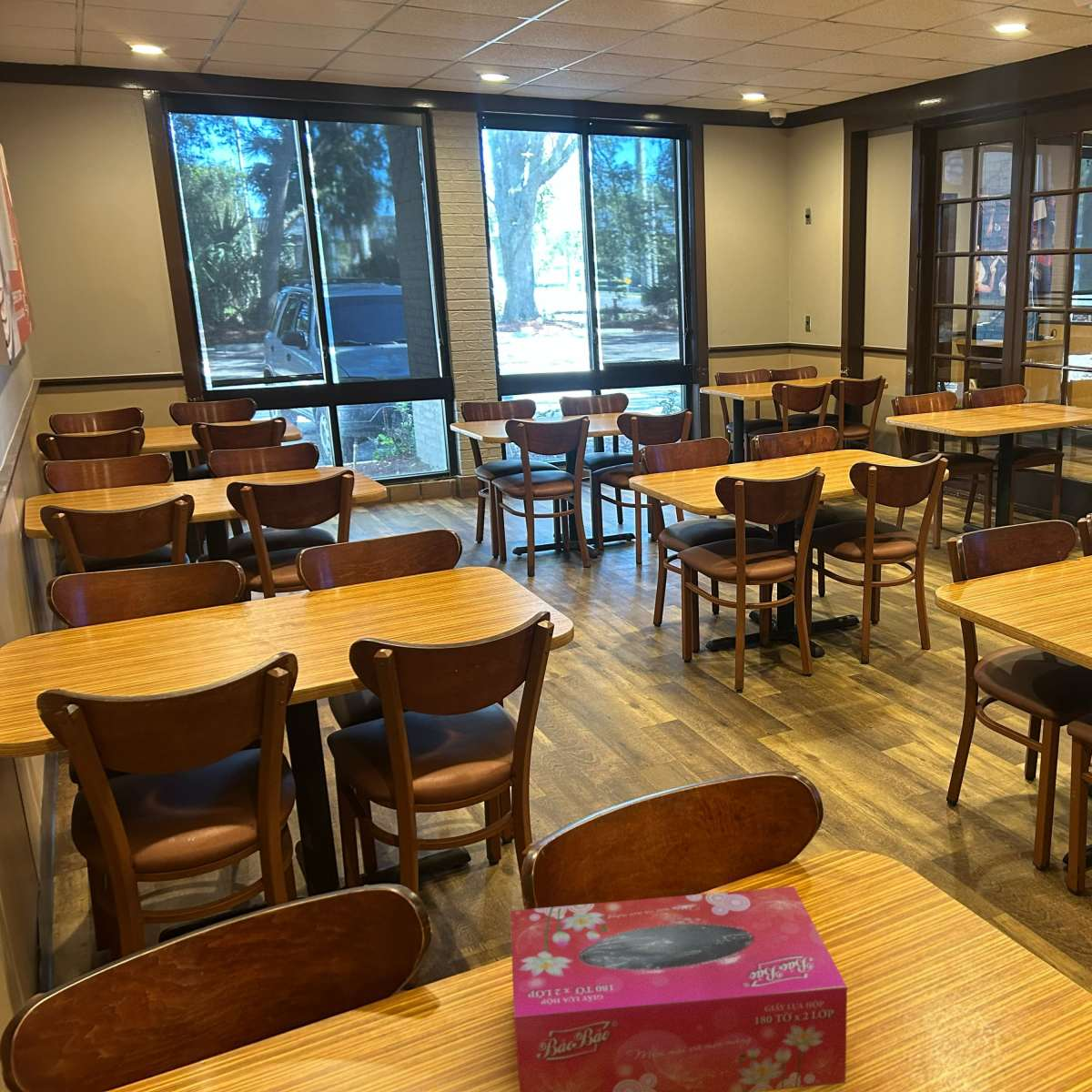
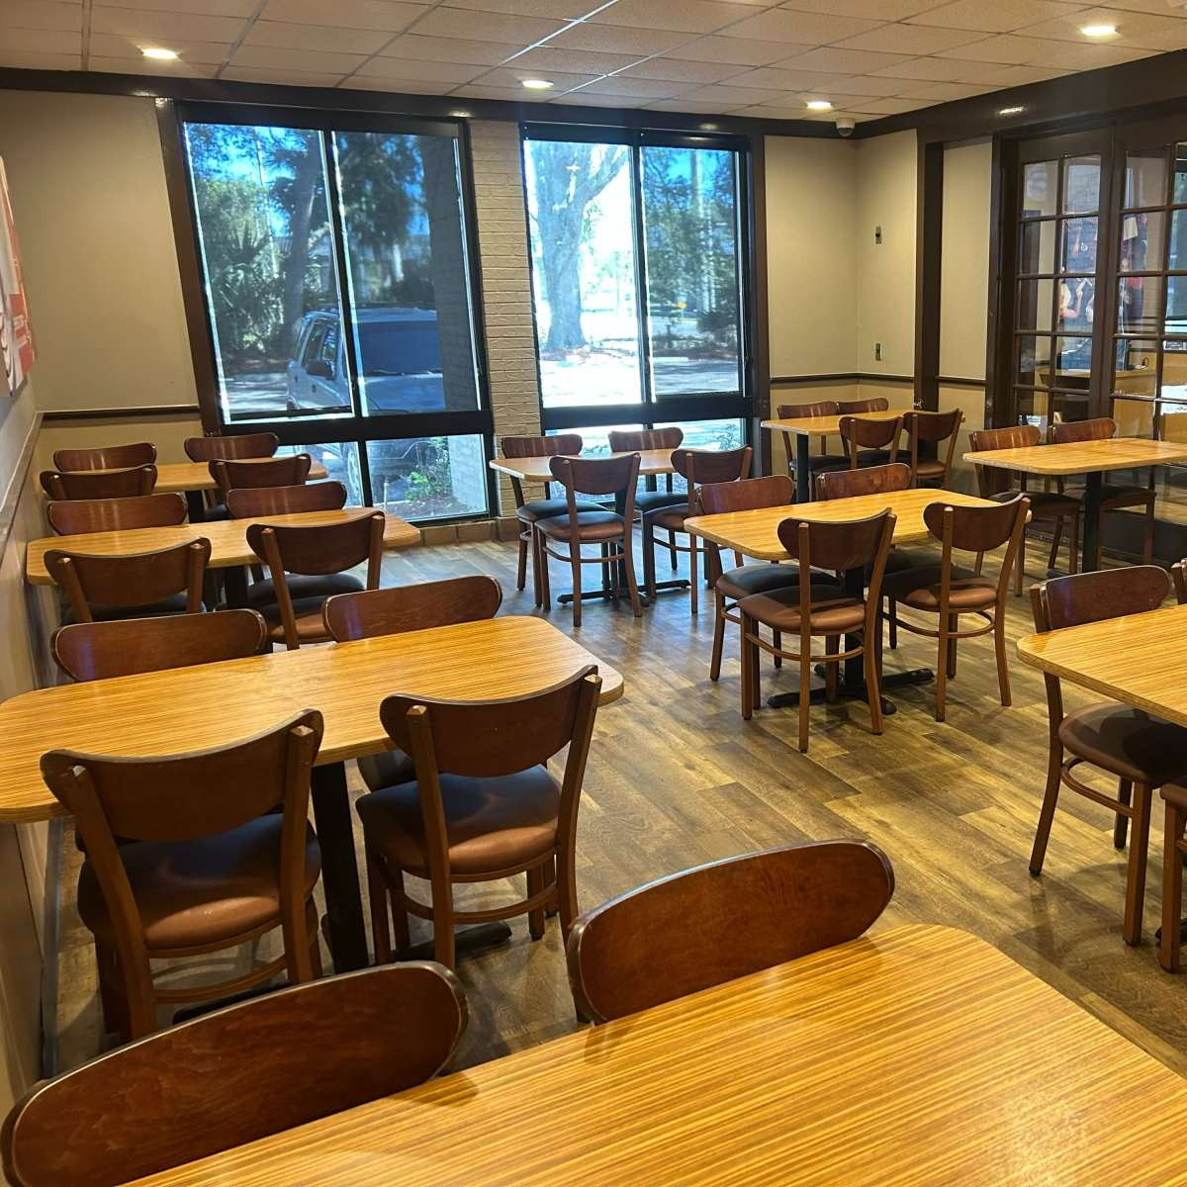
- tissue box [510,885,848,1092]
